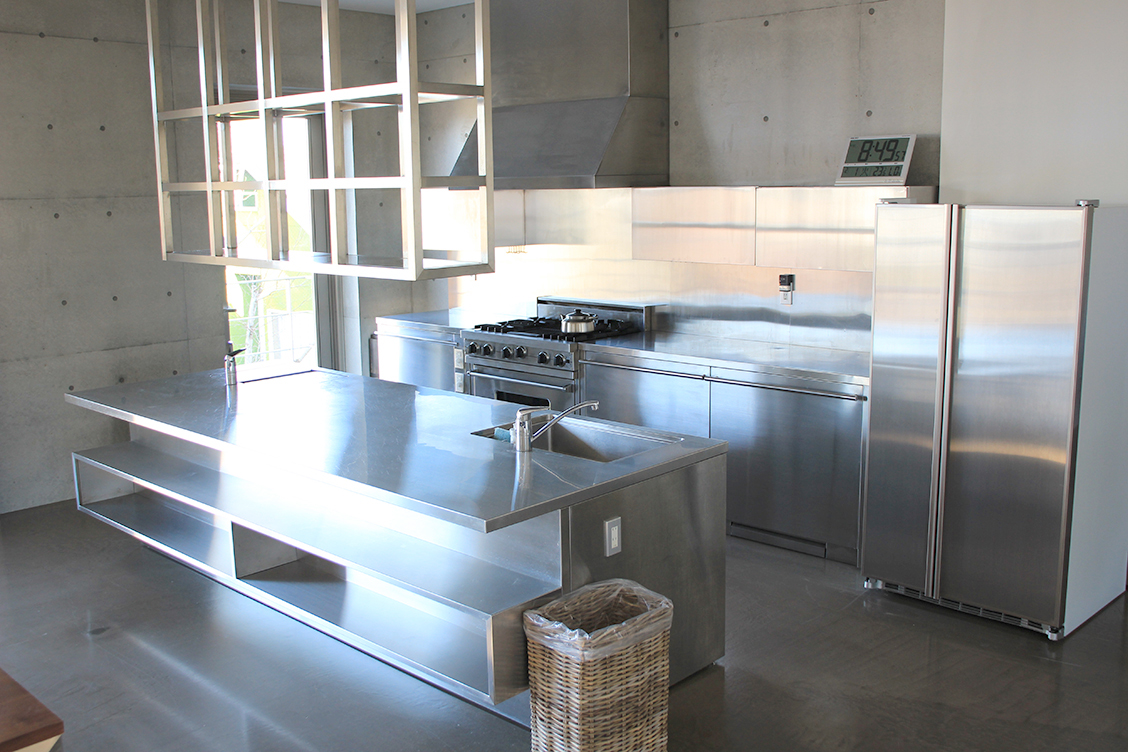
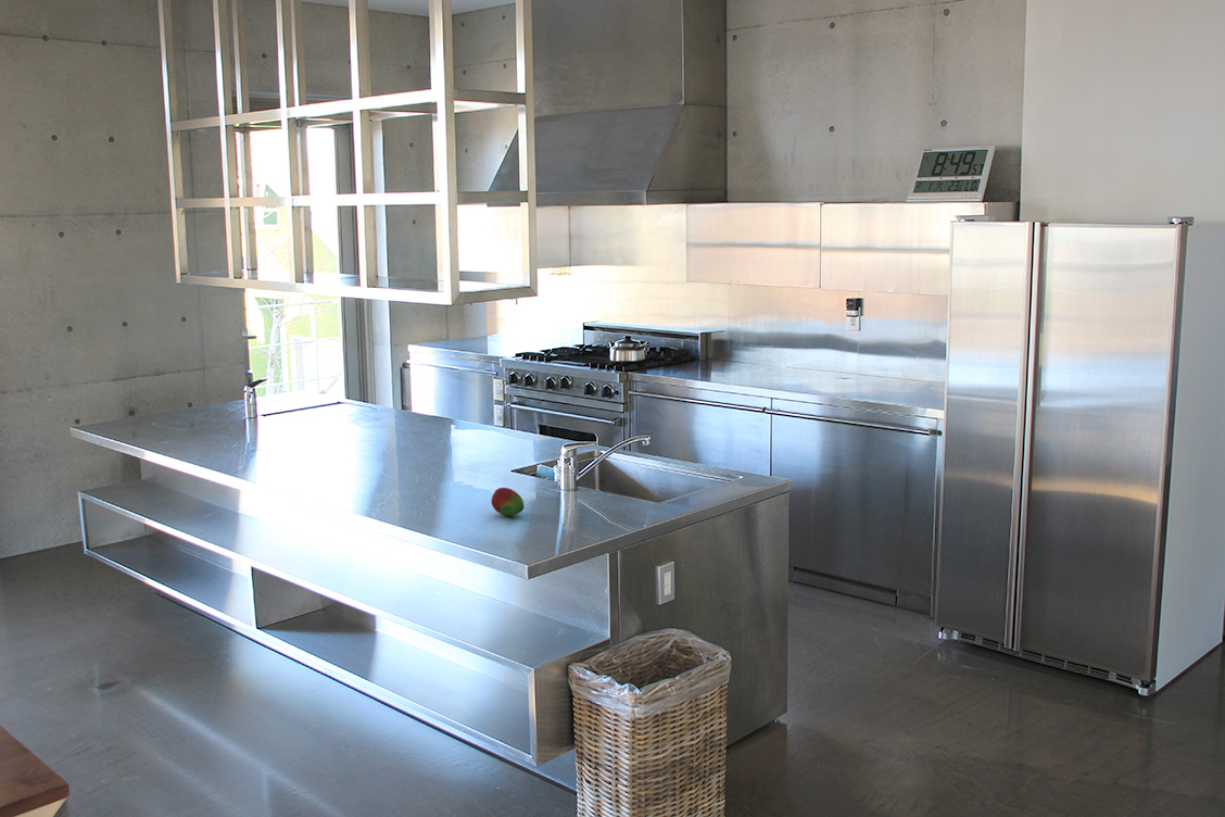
+ fruit [491,487,526,517]
